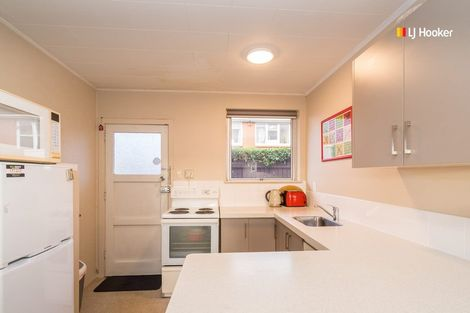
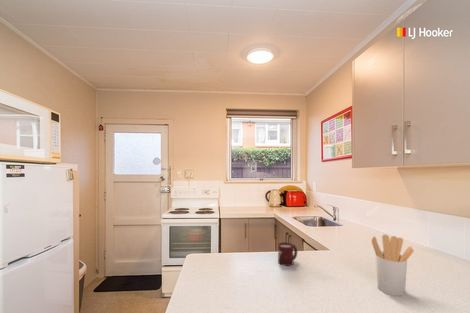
+ cup [277,241,298,267]
+ utensil holder [371,234,415,297]
